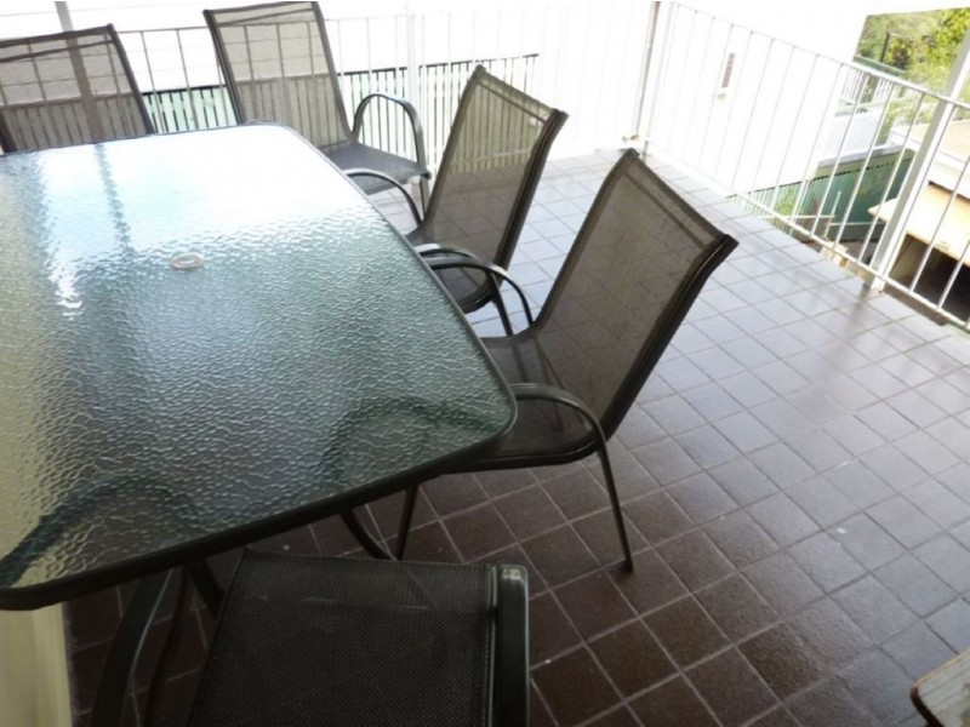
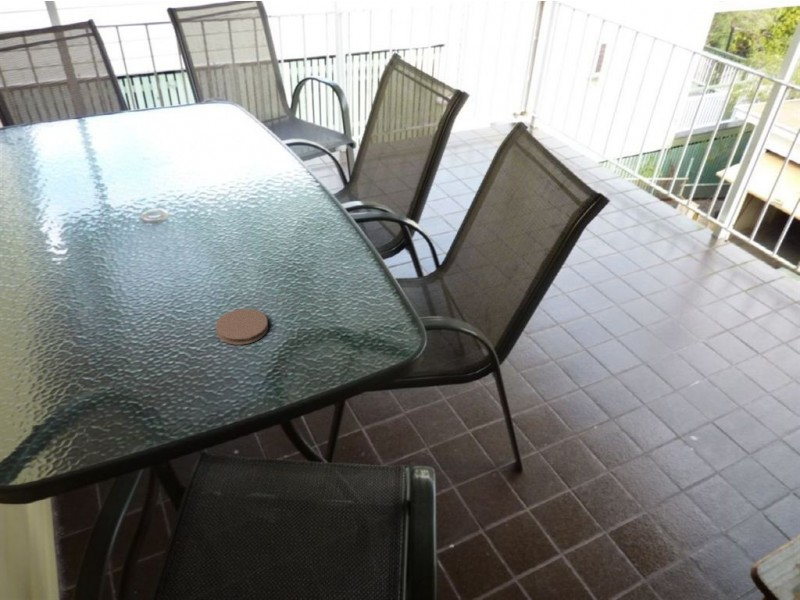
+ coaster [215,308,269,346]
